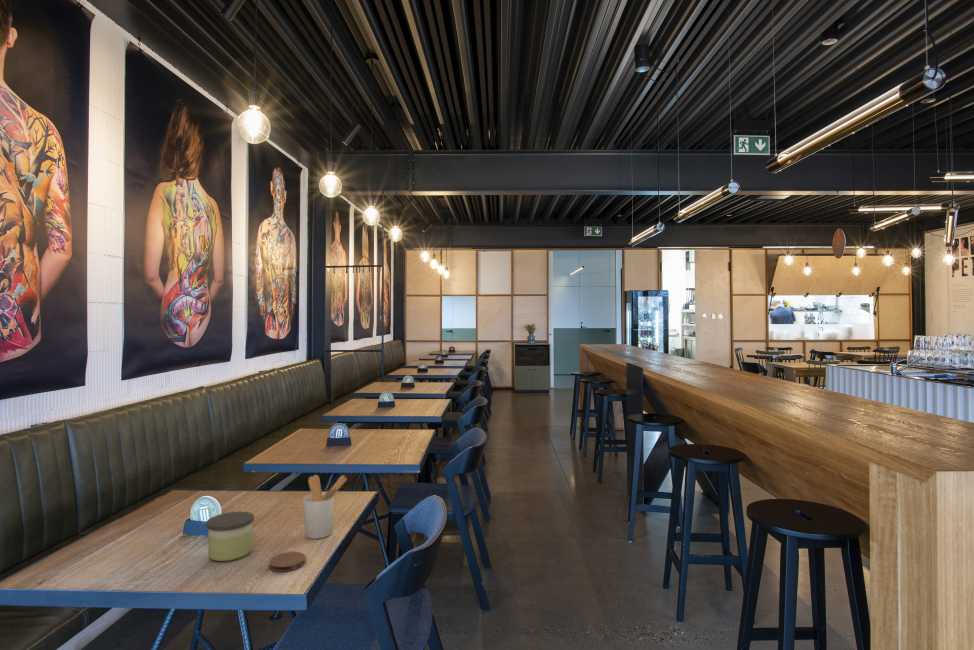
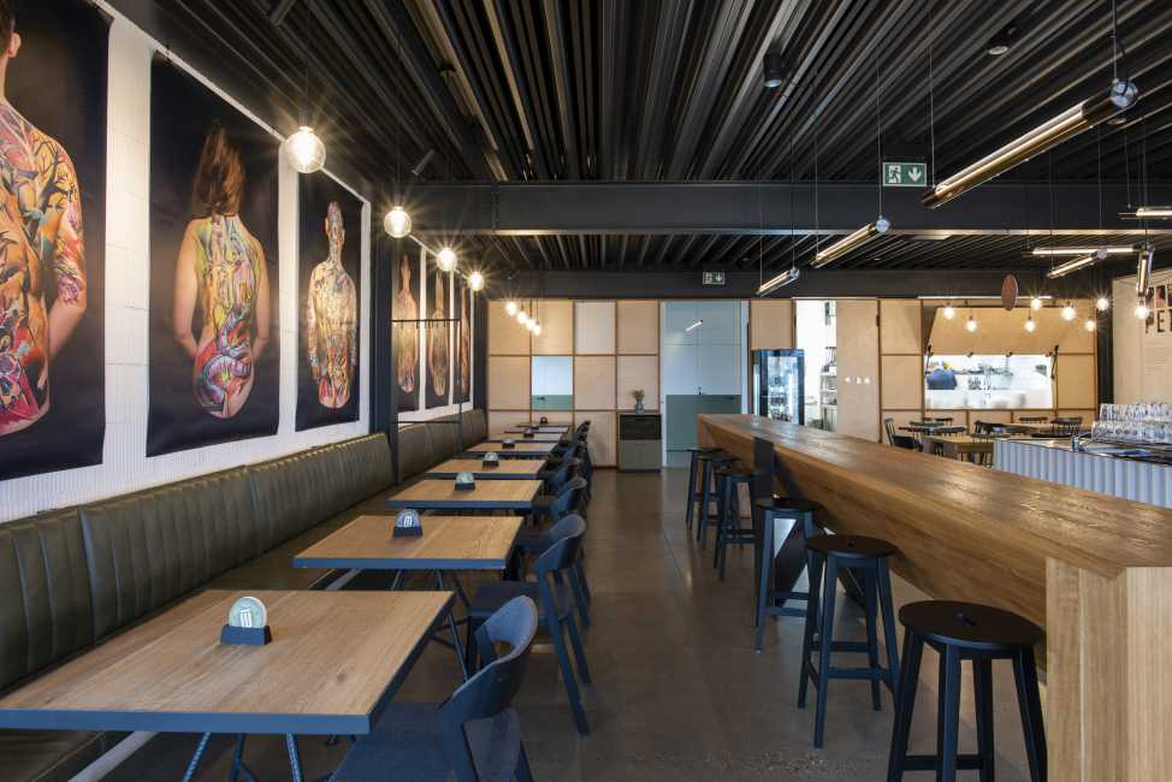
- utensil holder [302,474,348,540]
- candle [205,510,255,562]
- coaster [268,551,307,573]
